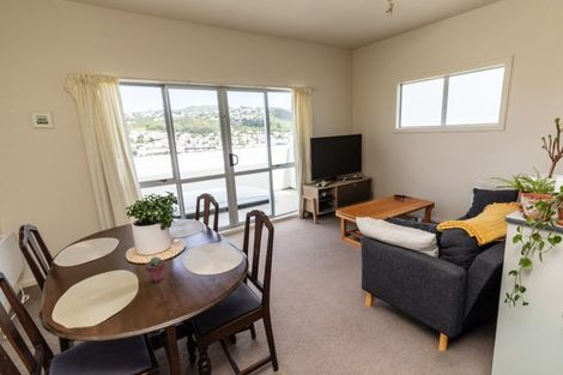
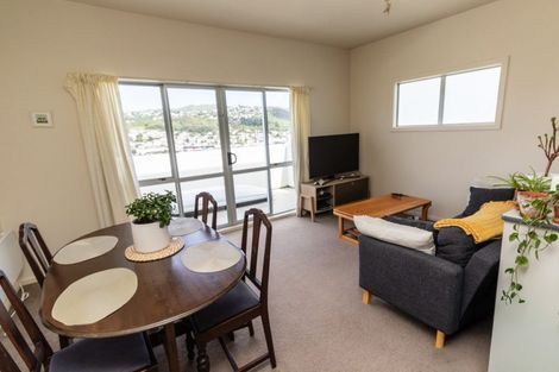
- potted succulent [144,255,167,283]
